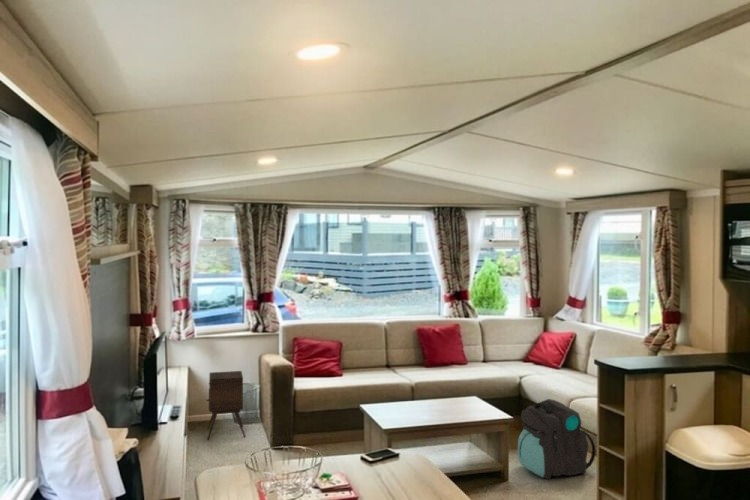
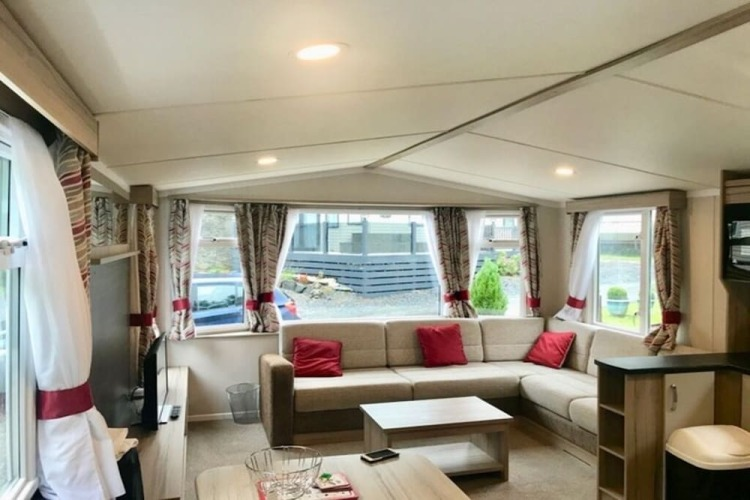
- backpack [517,398,597,480]
- side table [205,370,246,441]
